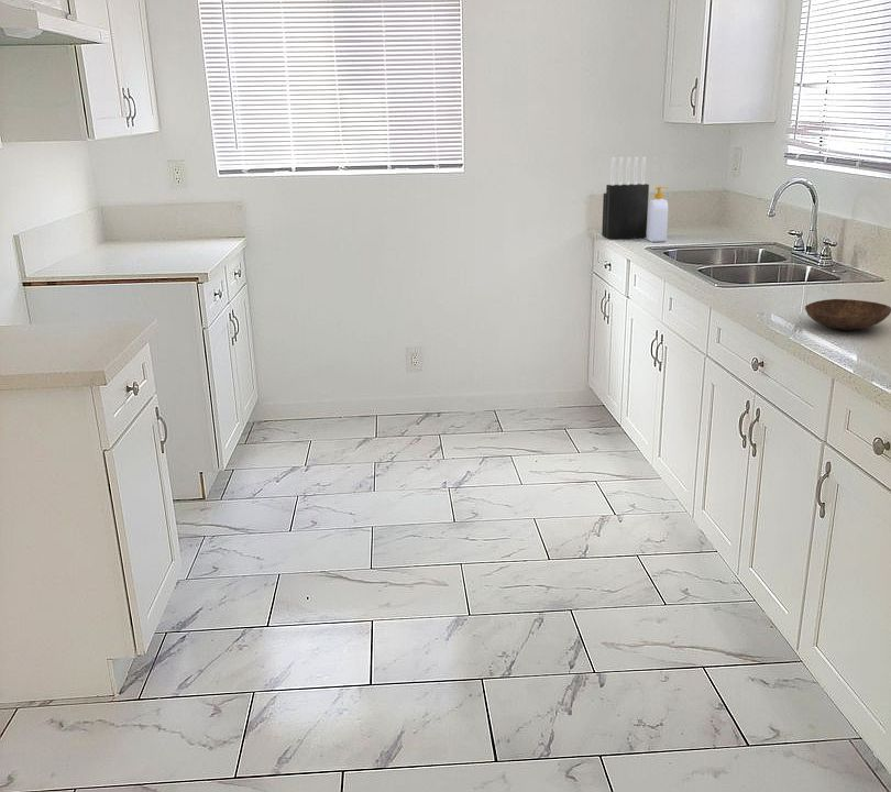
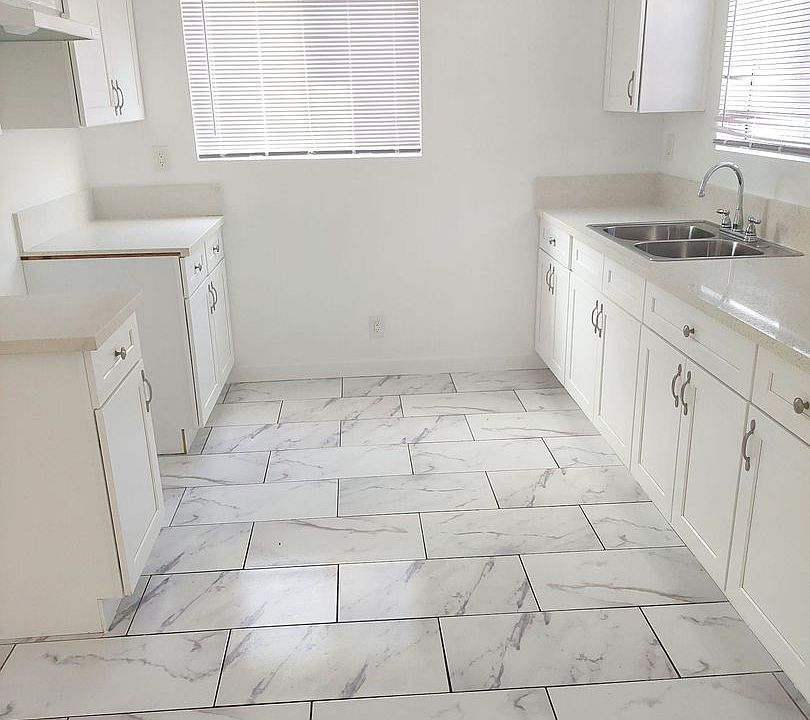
- soap bottle [646,186,669,243]
- bowl [804,298,891,331]
- knife block [601,156,650,240]
